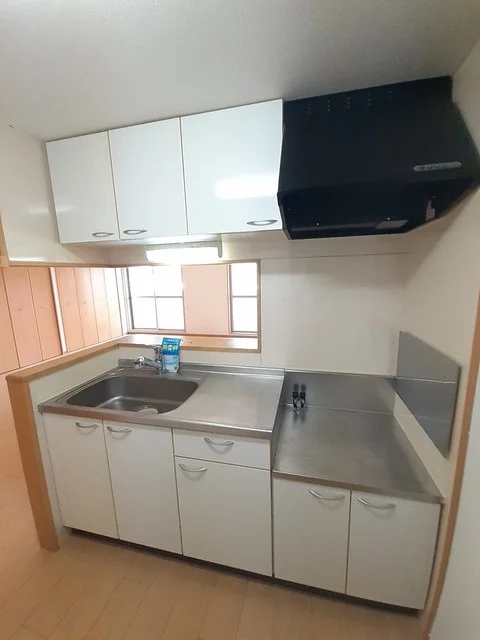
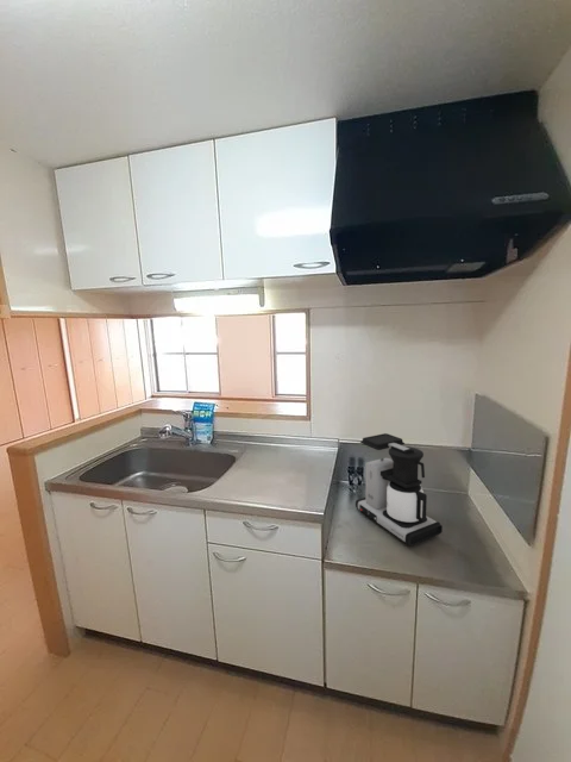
+ coffee maker [354,432,444,546]
